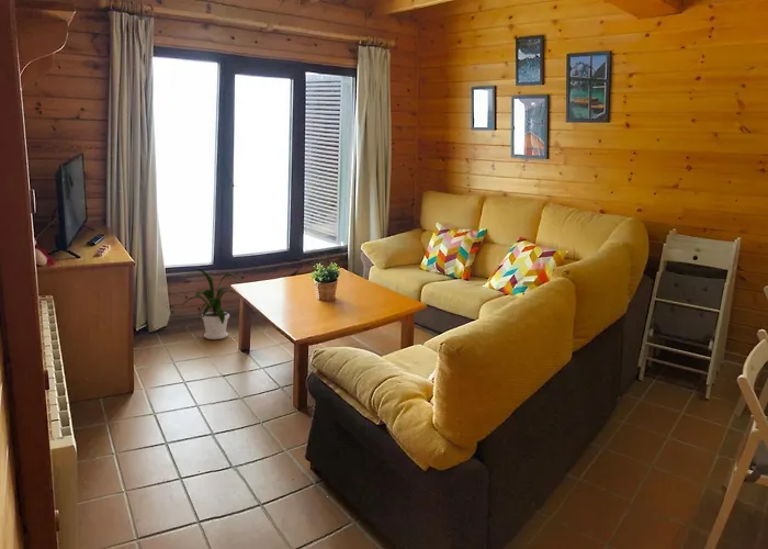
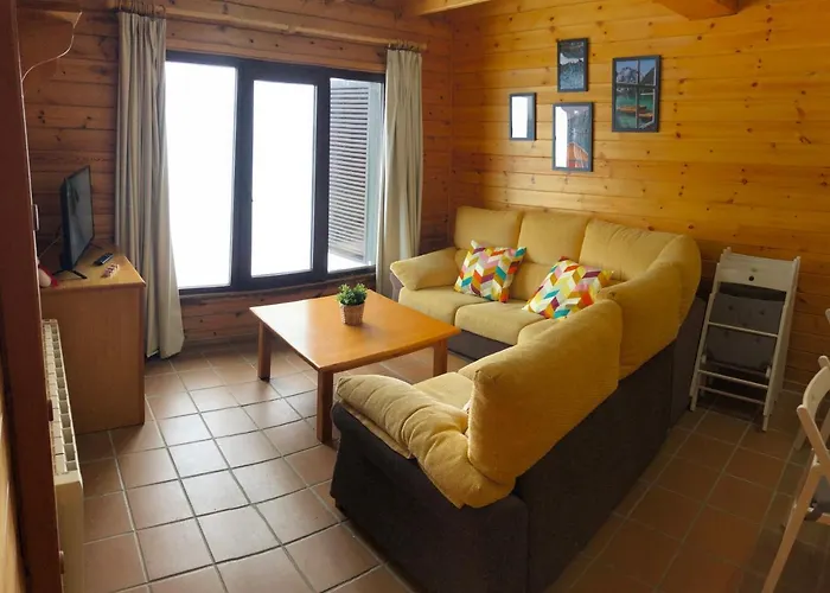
- house plant [181,267,240,340]
